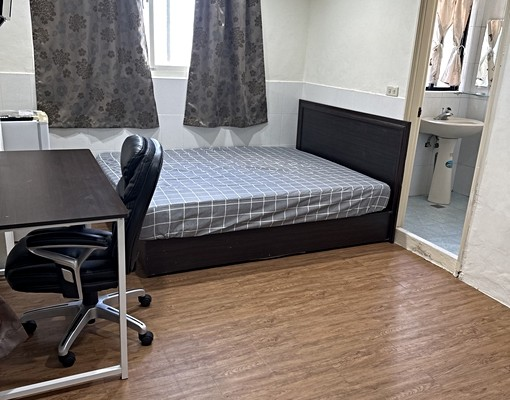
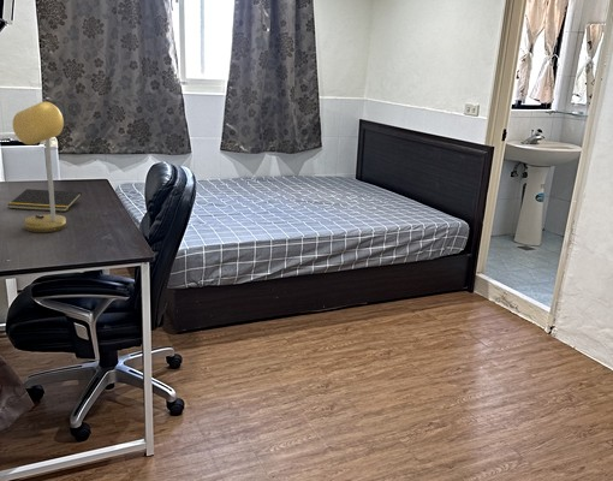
+ notepad [7,188,83,213]
+ desk lamp [12,101,67,233]
